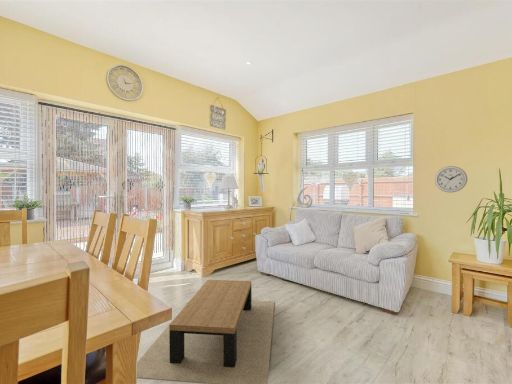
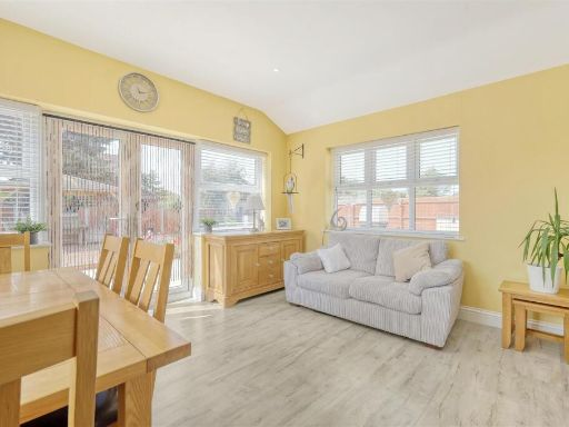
- coffee table [136,279,275,384]
- wall clock [434,165,468,194]
